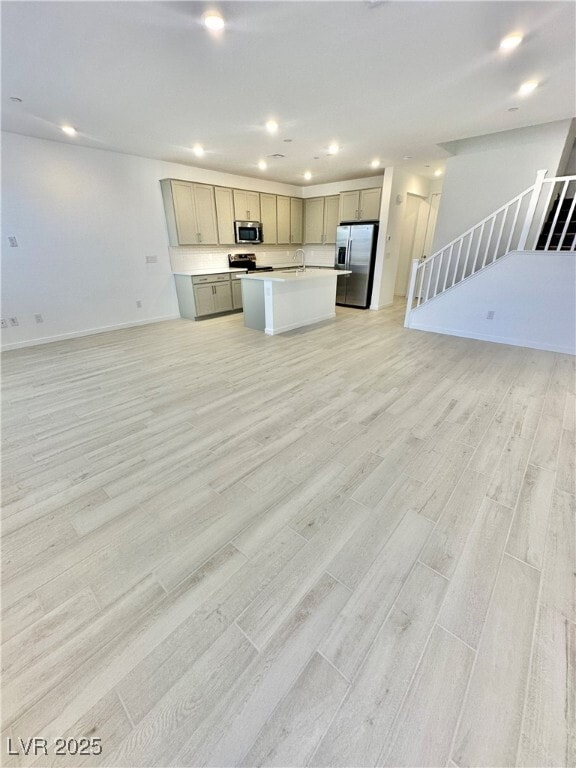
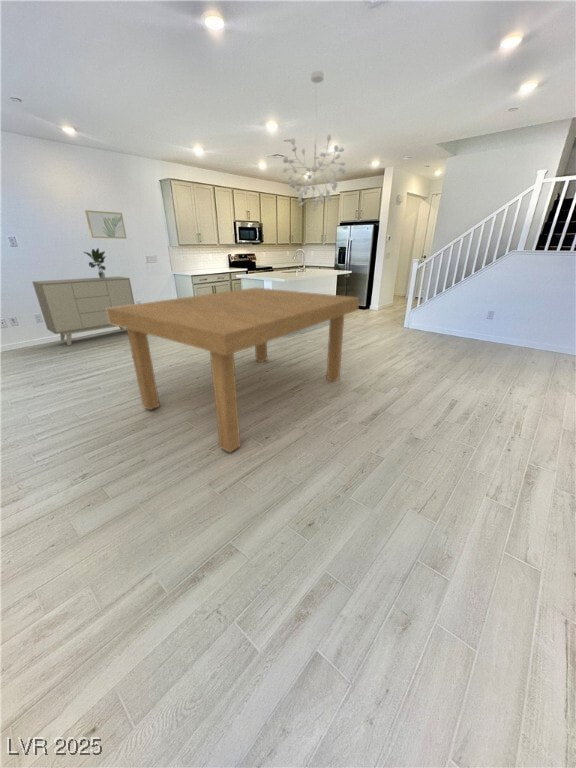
+ sideboard [31,275,135,346]
+ chandelier [282,70,347,212]
+ potted plant [83,247,107,279]
+ wall art [84,209,127,240]
+ dining table [106,287,360,454]
